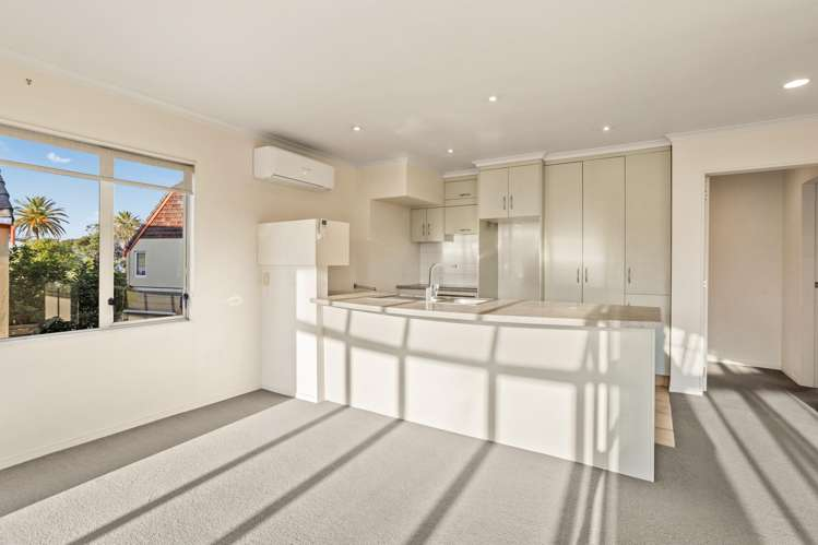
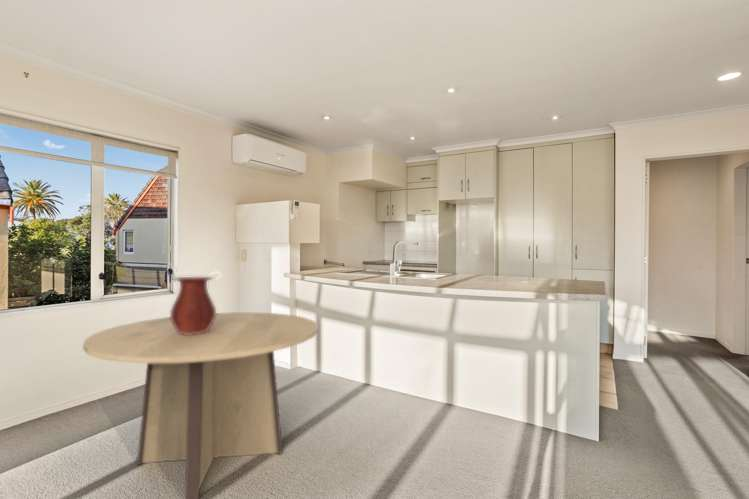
+ vase [169,276,217,335]
+ dining table [82,311,319,499]
